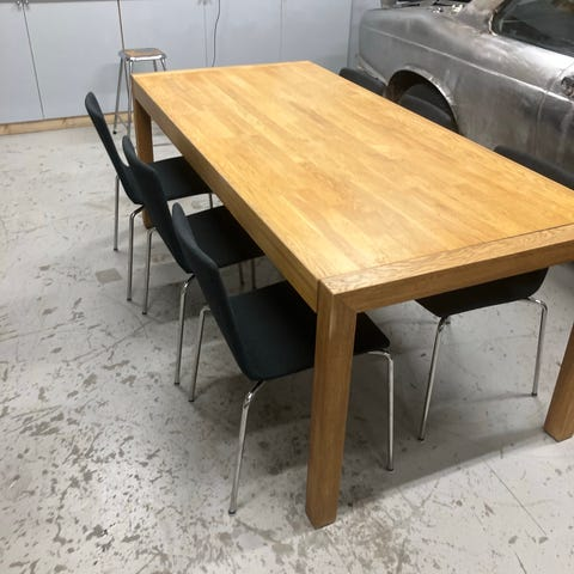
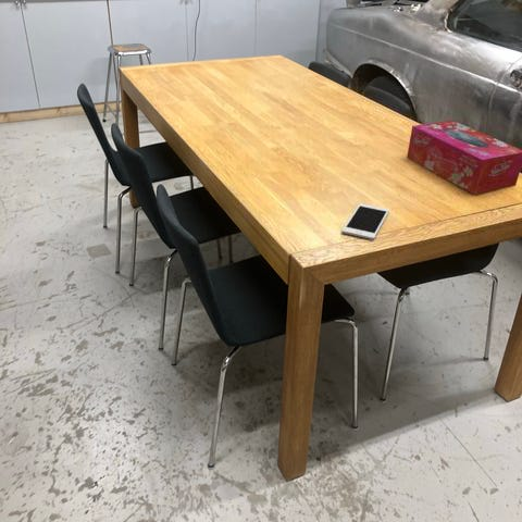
+ cell phone [340,202,390,240]
+ tissue box [406,120,522,196]
